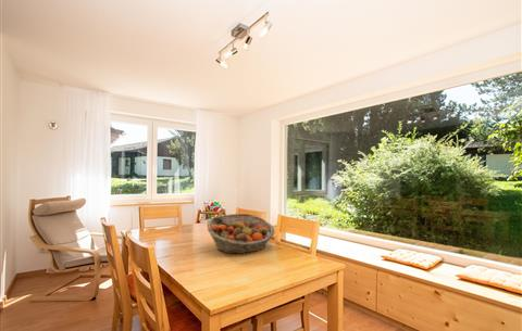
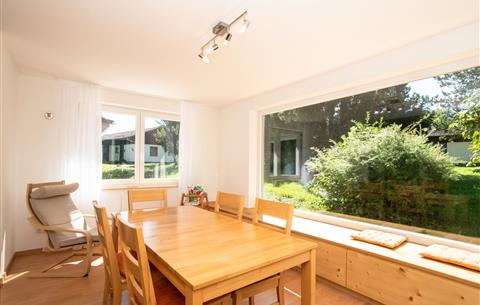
- fruit basket [207,213,275,255]
